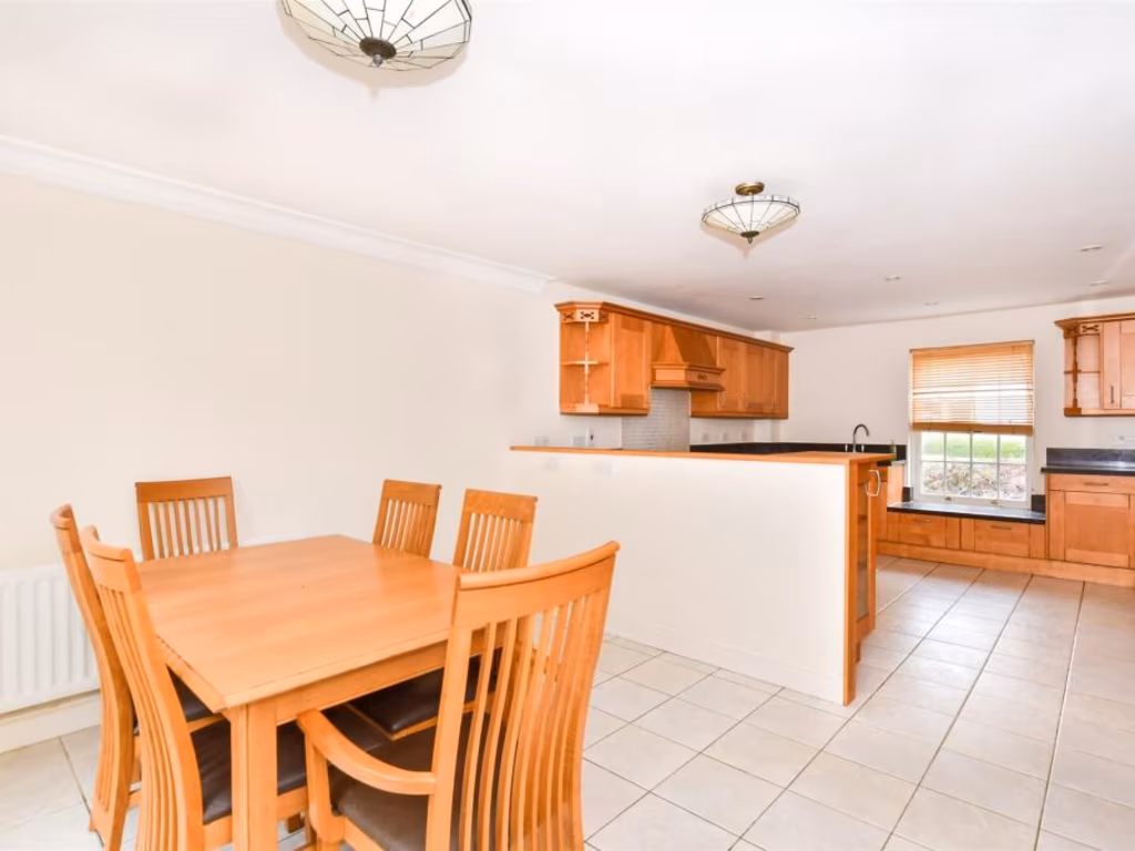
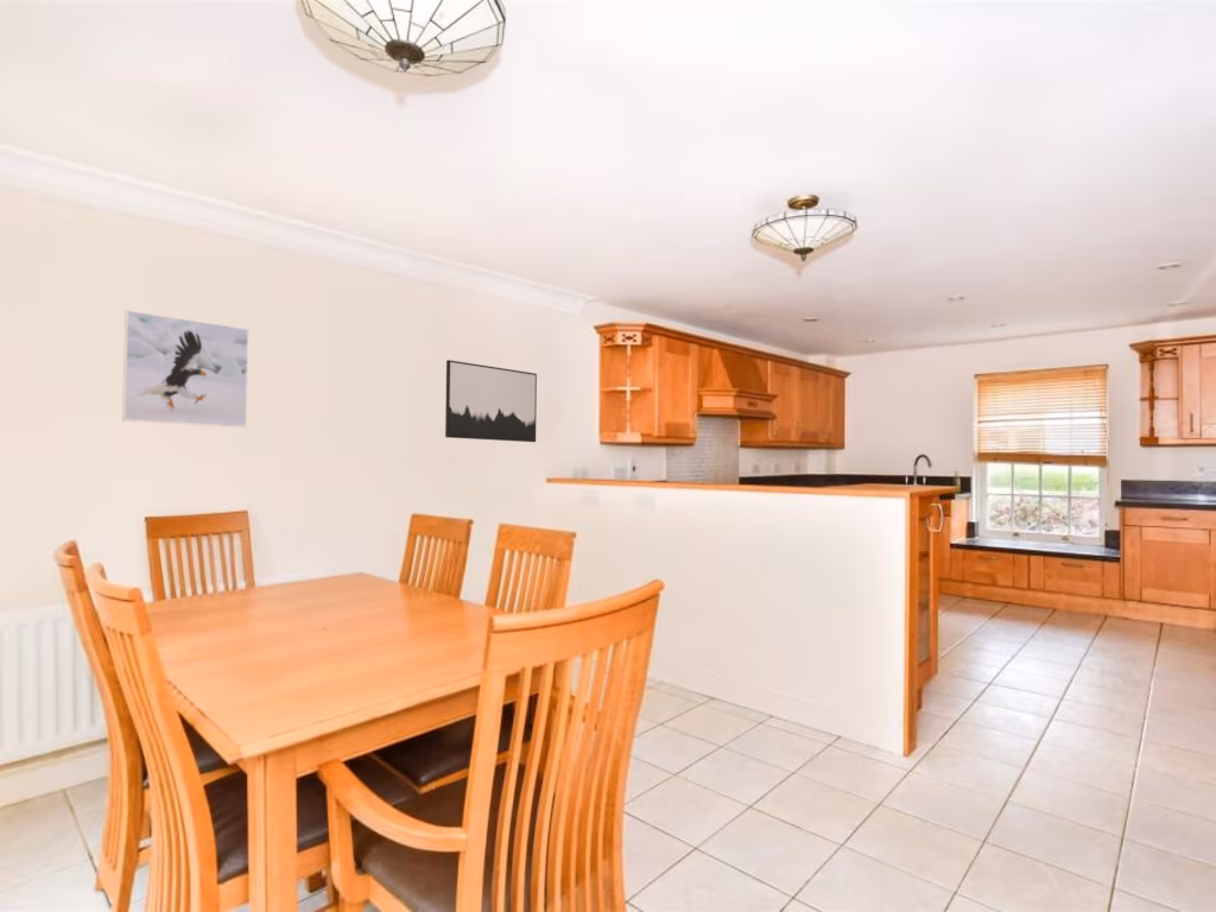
+ wall art [444,359,538,443]
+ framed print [121,309,249,429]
